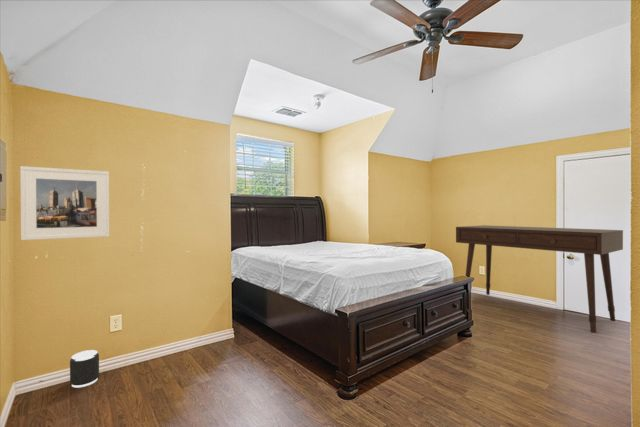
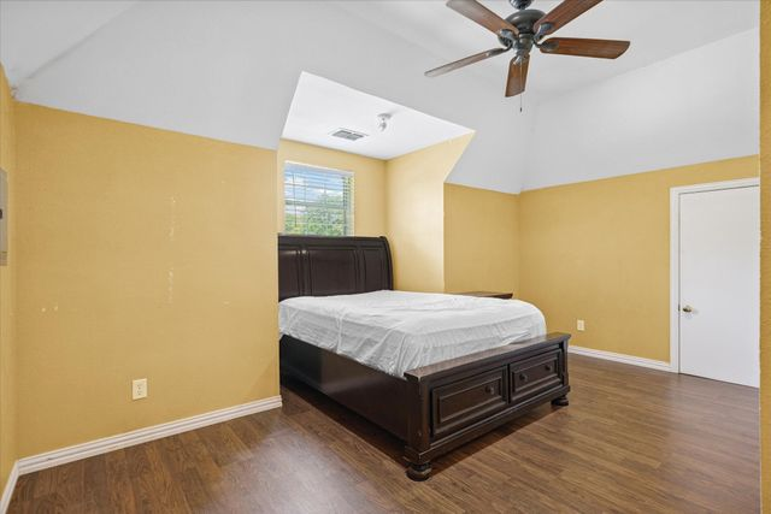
- desk [455,224,624,334]
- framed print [19,165,110,241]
- speaker [69,349,100,388]
